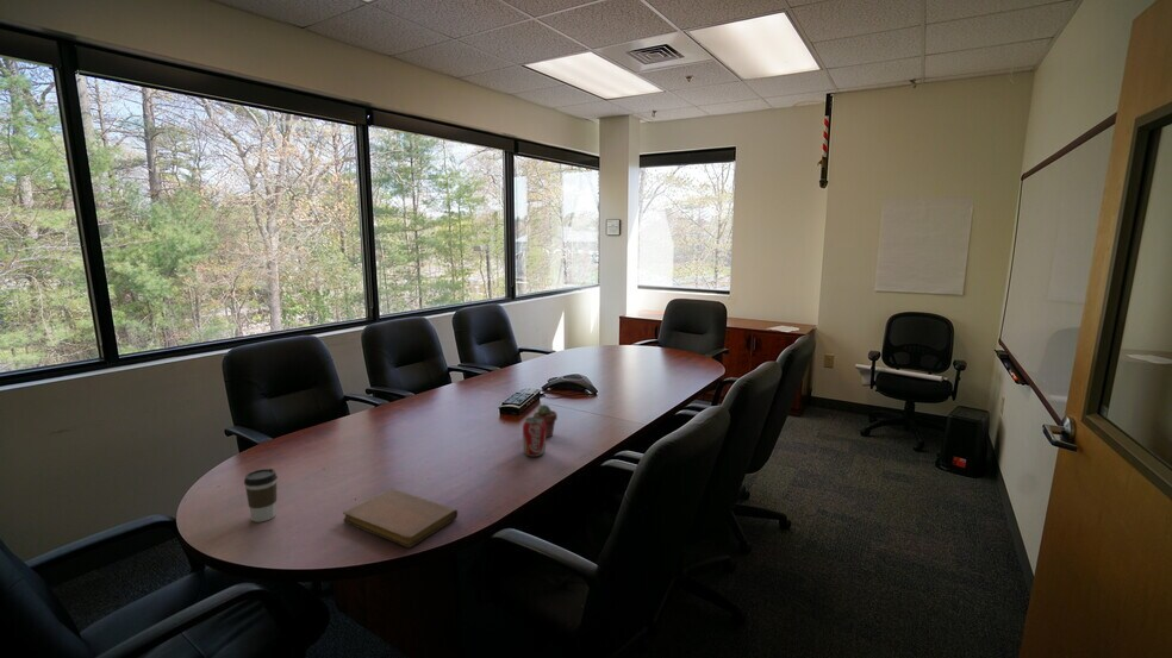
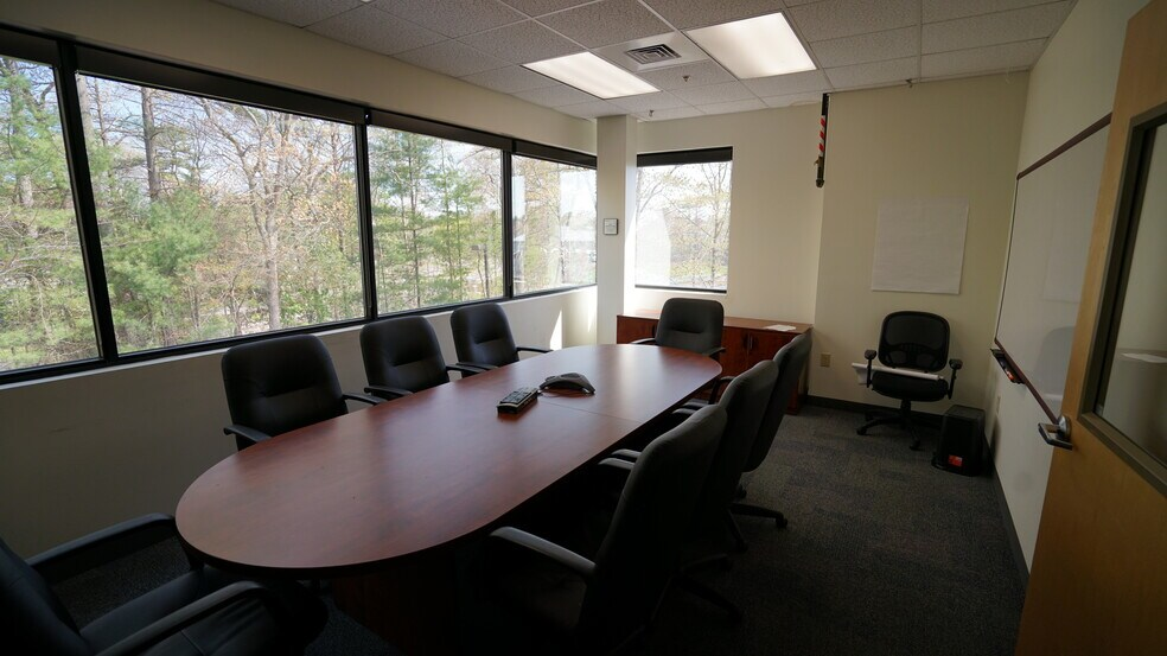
- coffee cup [243,468,279,522]
- potted succulent [532,403,559,438]
- notebook [342,488,459,549]
- beverage can [522,415,547,458]
